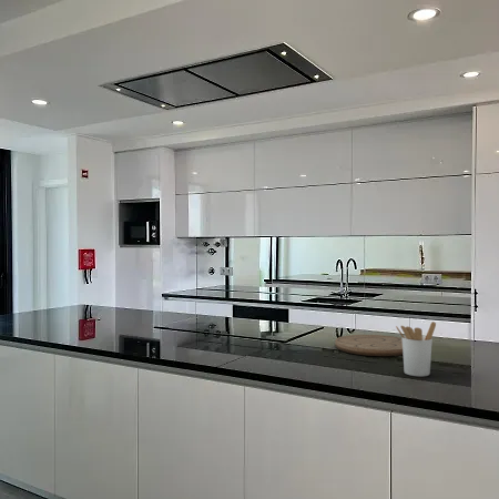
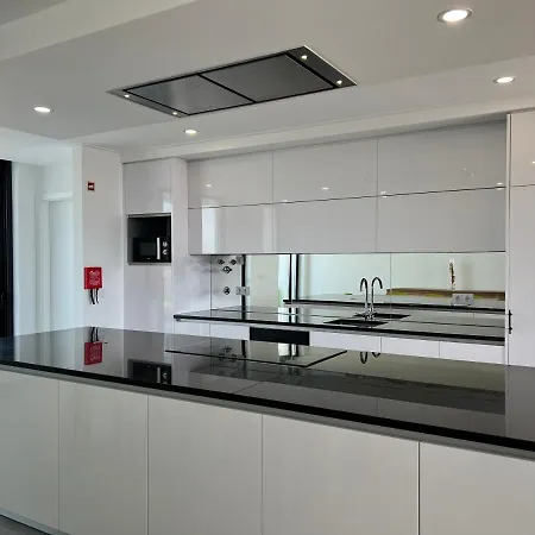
- cutting board [334,334,404,357]
- utensil holder [395,320,437,377]
